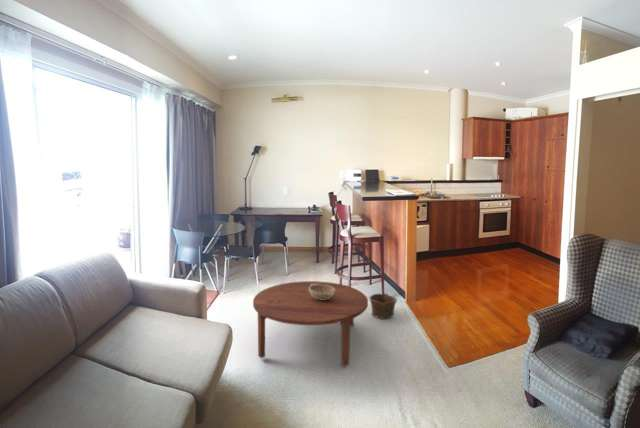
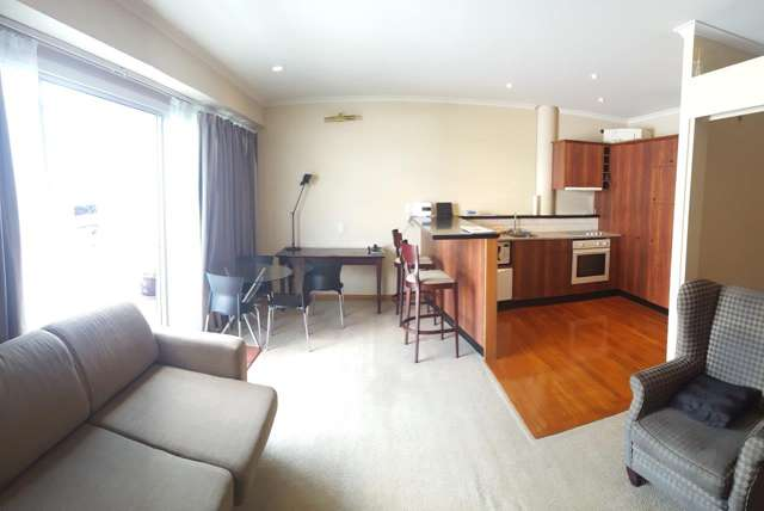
- clay pot [368,292,398,320]
- coffee table [252,280,369,367]
- decorative bowl [309,284,335,300]
